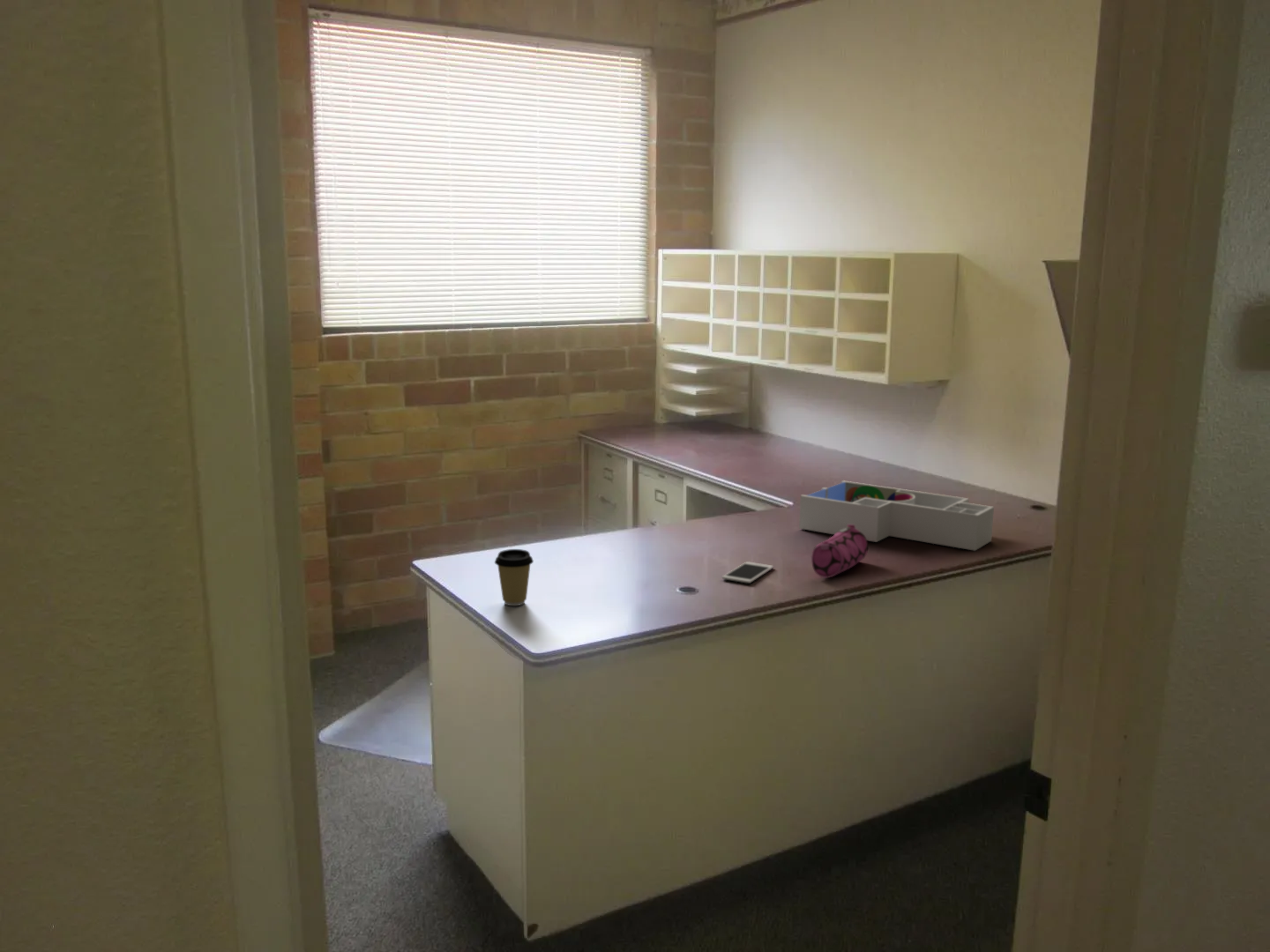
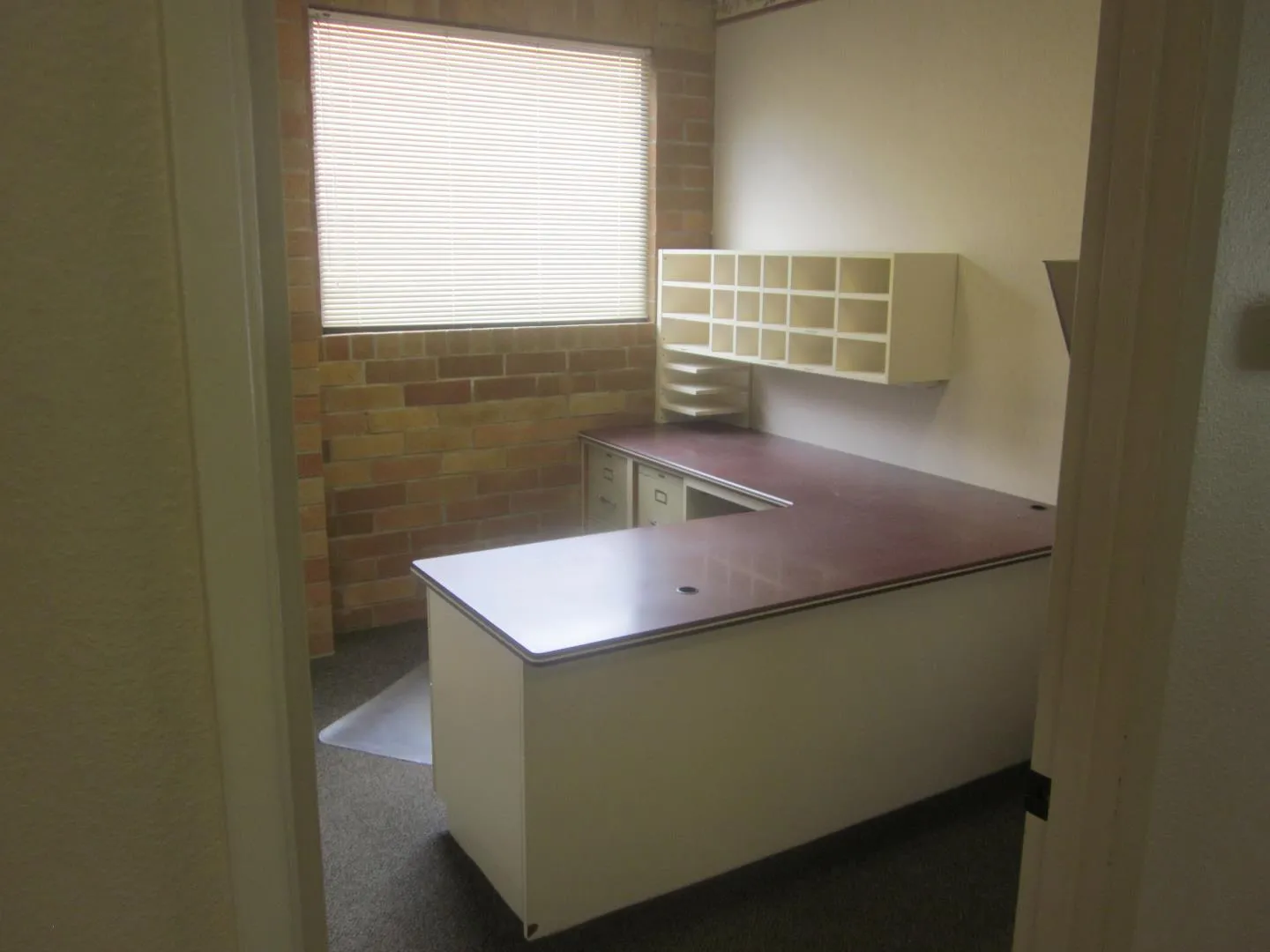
- cell phone [721,561,774,584]
- desk organizer [798,480,995,552]
- pencil case [811,524,869,578]
- coffee cup [494,548,534,606]
